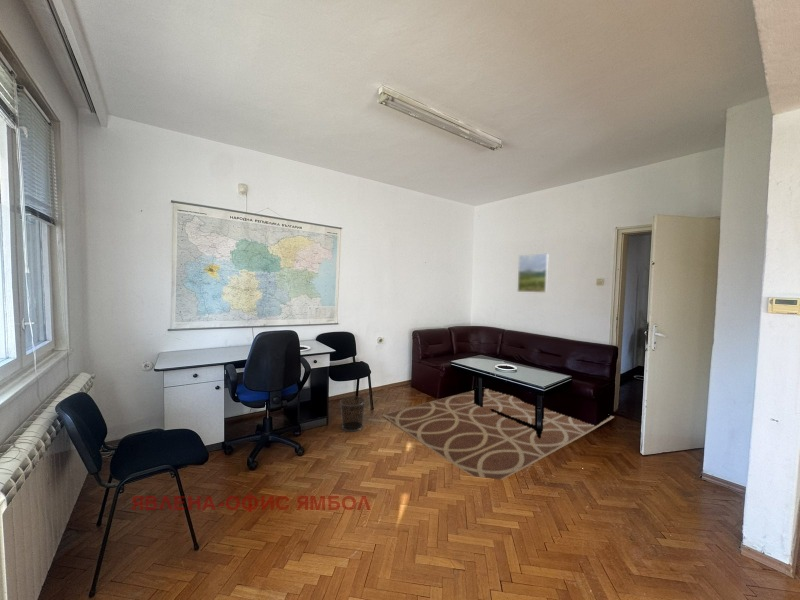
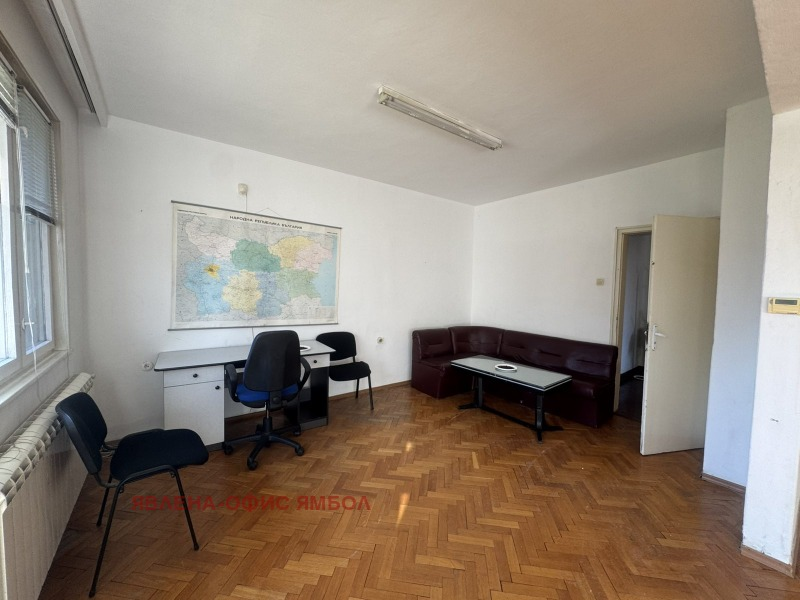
- rug [381,388,615,481]
- waste bin [339,395,366,433]
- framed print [517,252,550,294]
